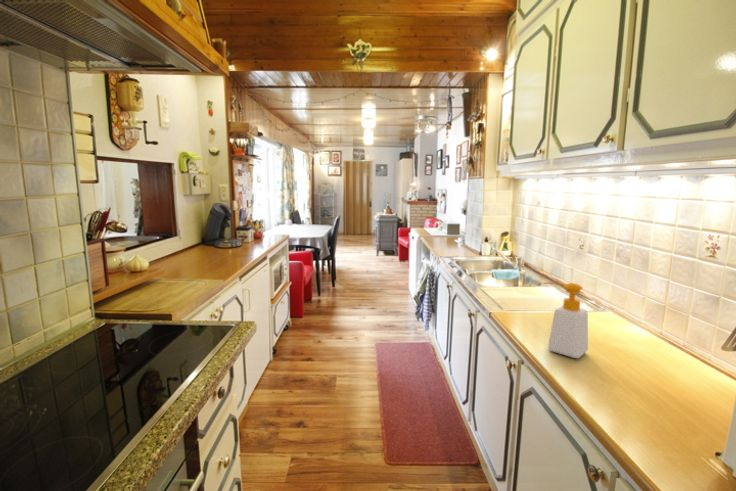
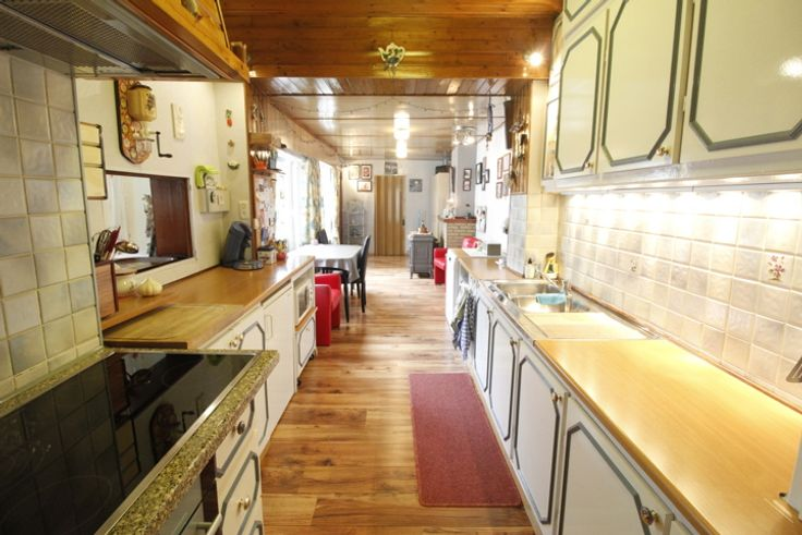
- soap bottle [542,281,589,359]
